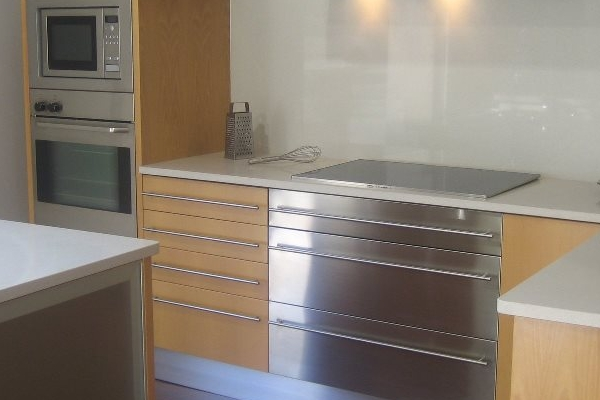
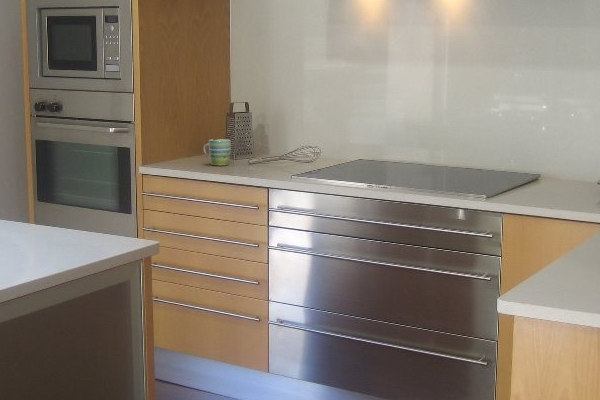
+ mug [203,138,232,166]
